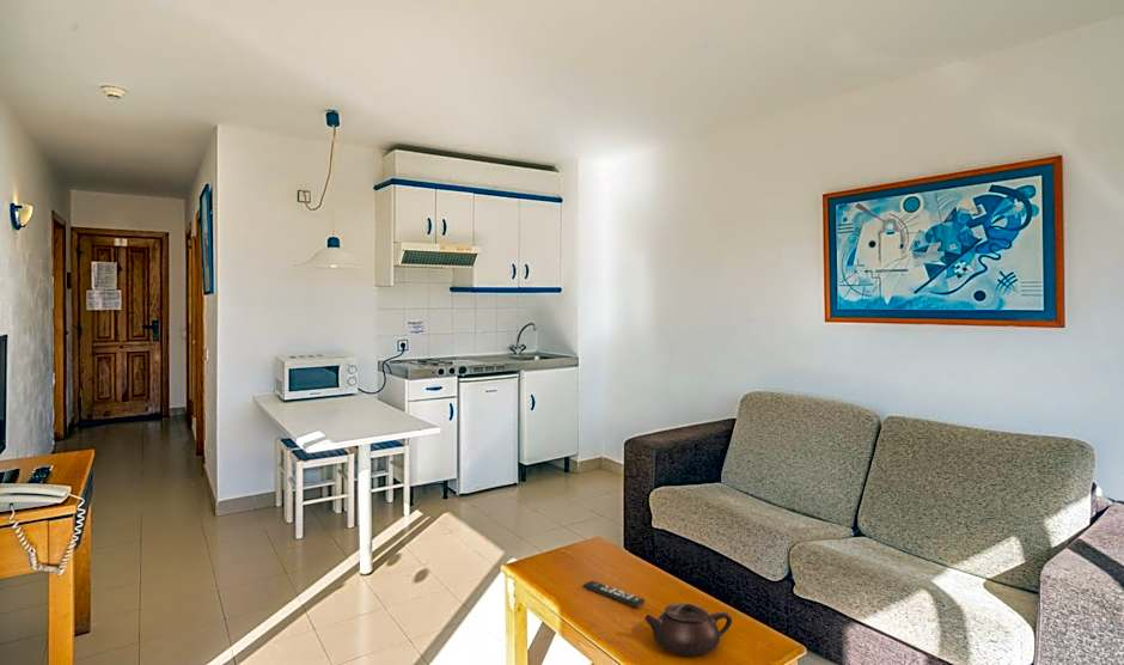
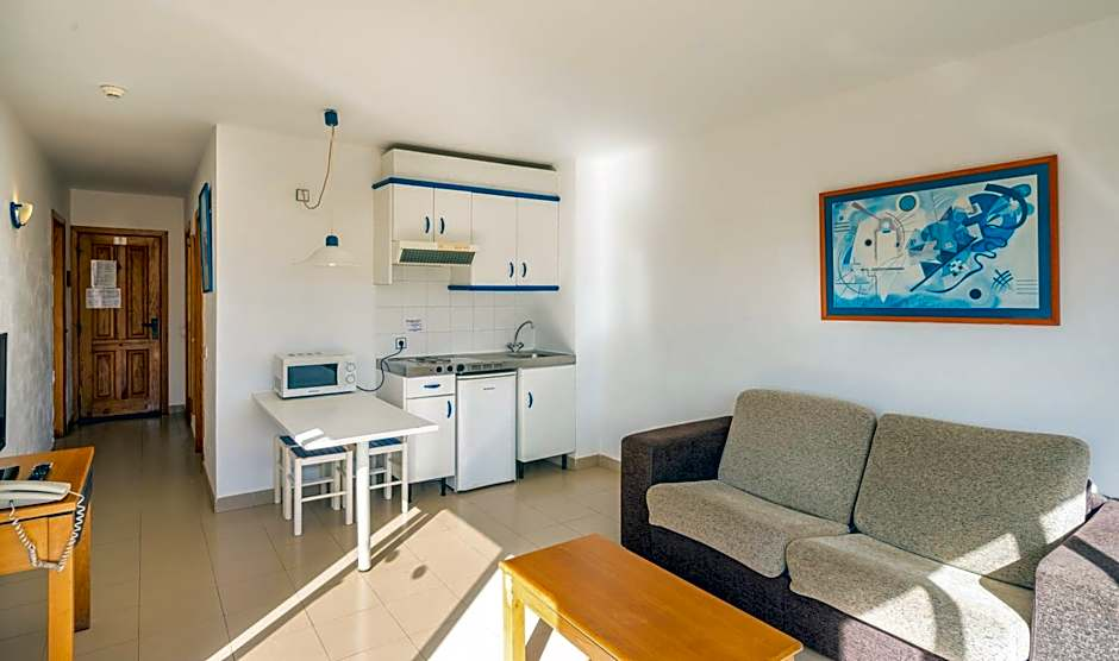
- remote control [581,580,646,608]
- teapot [645,602,733,657]
